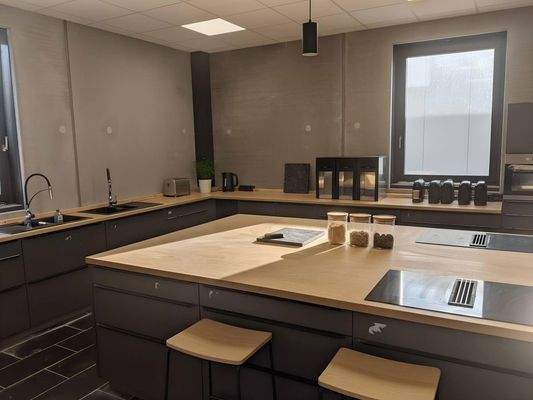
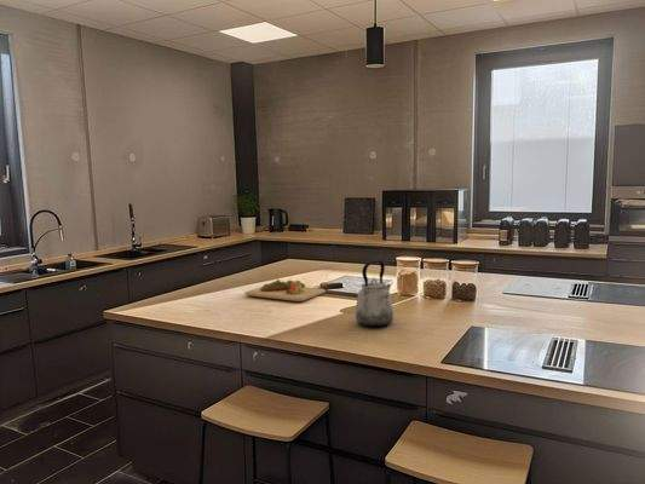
+ kettle [355,259,395,328]
+ cutting board [243,278,327,302]
